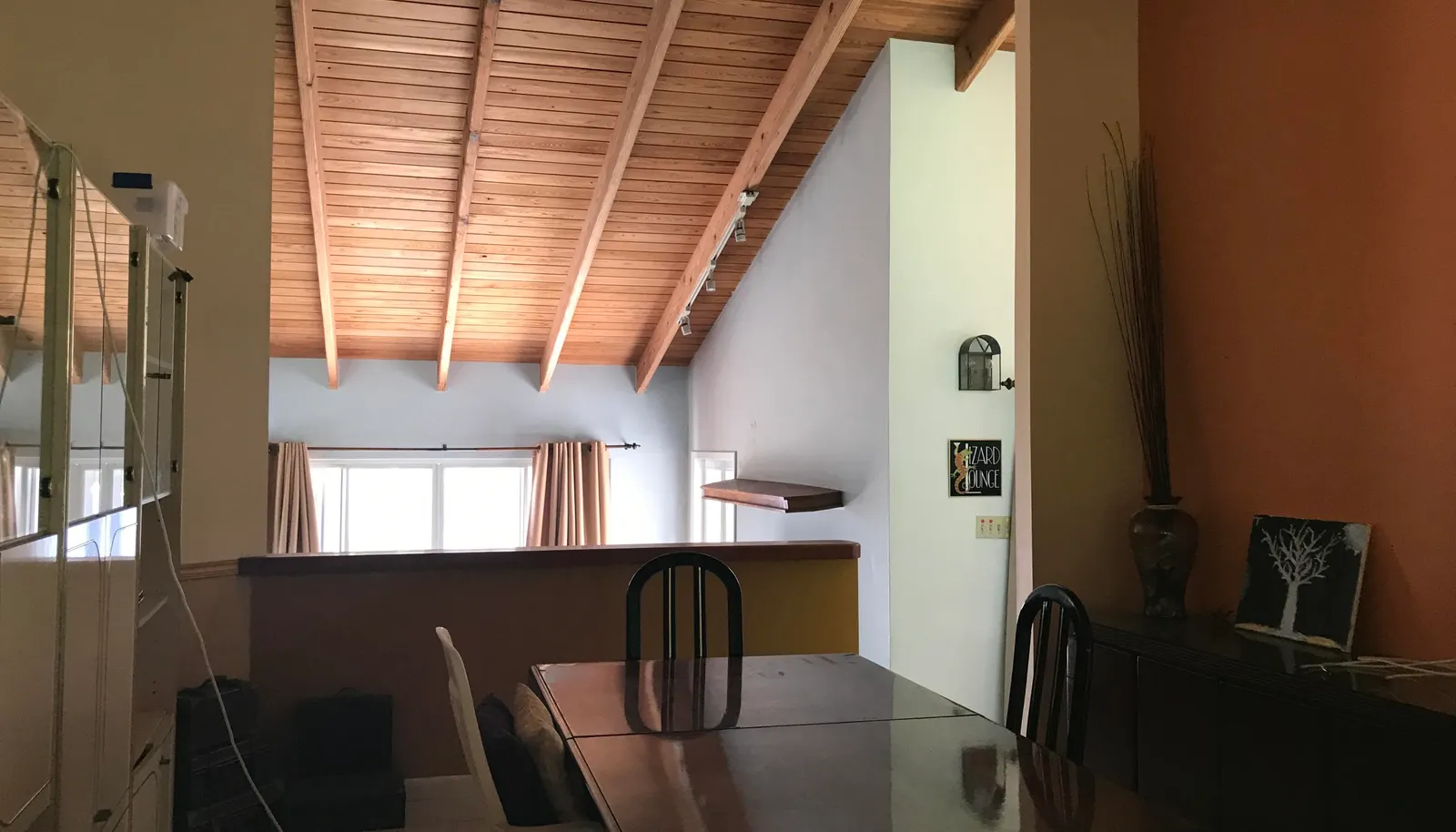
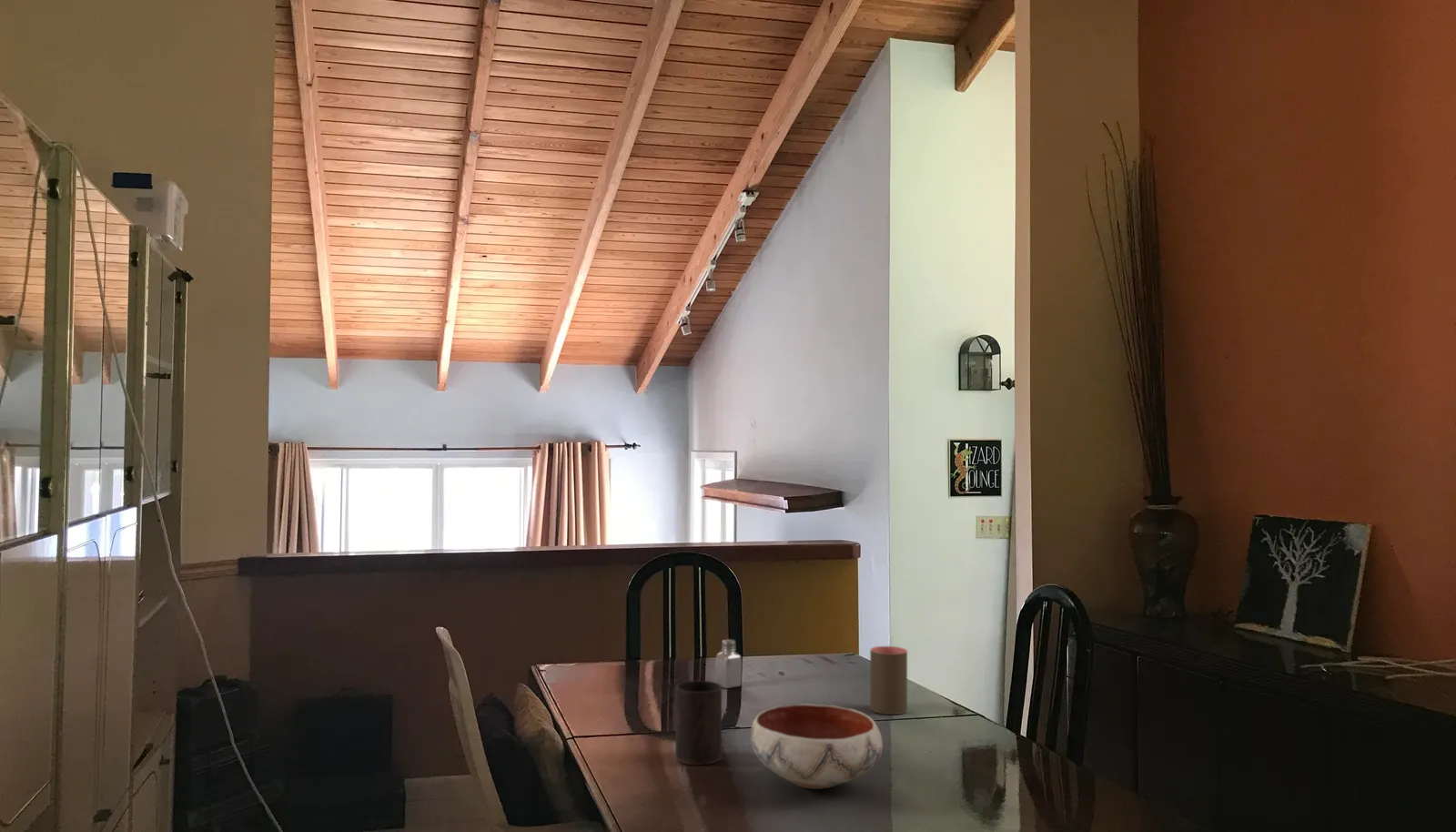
+ saltshaker [715,638,743,689]
+ cup [674,680,723,766]
+ bowl [750,704,884,790]
+ cup [869,645,908,715]
